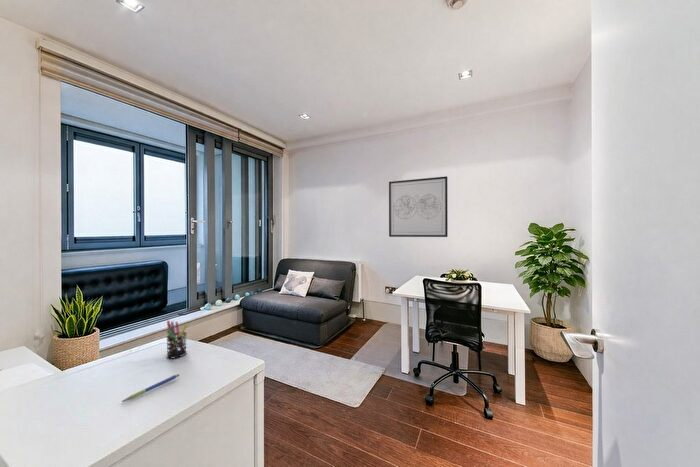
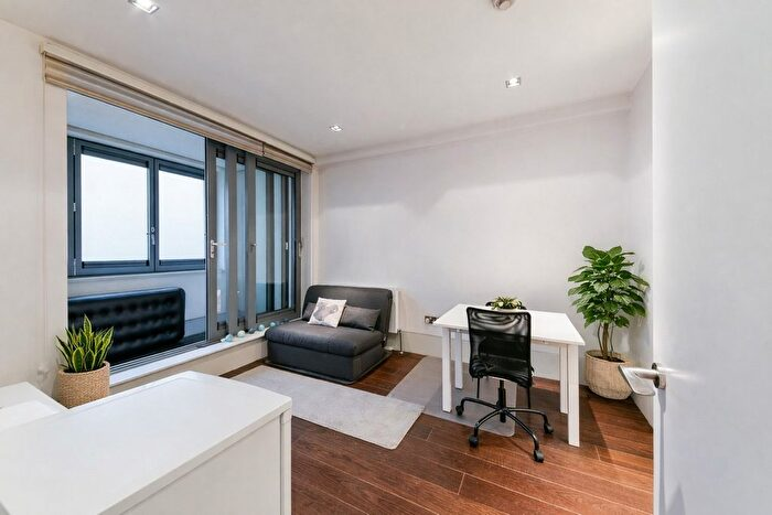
- pen [121,373,180,403]
- pen holder [165,320,189,359]
- wall art [388,175,449,238]
